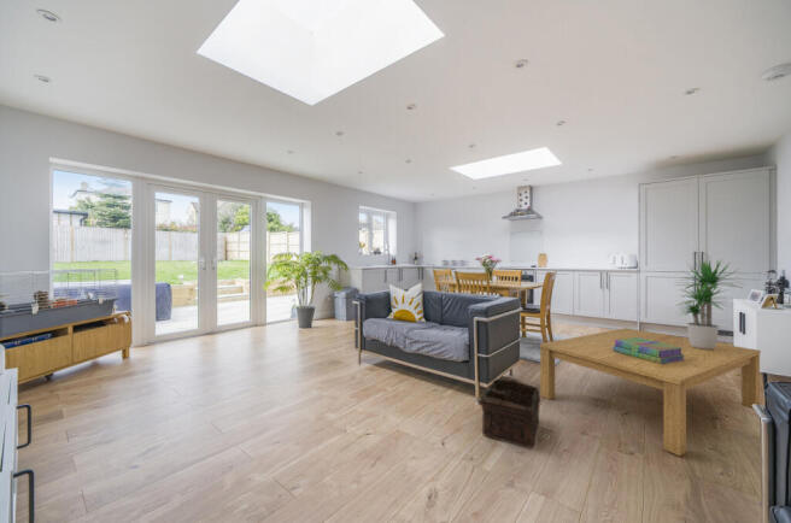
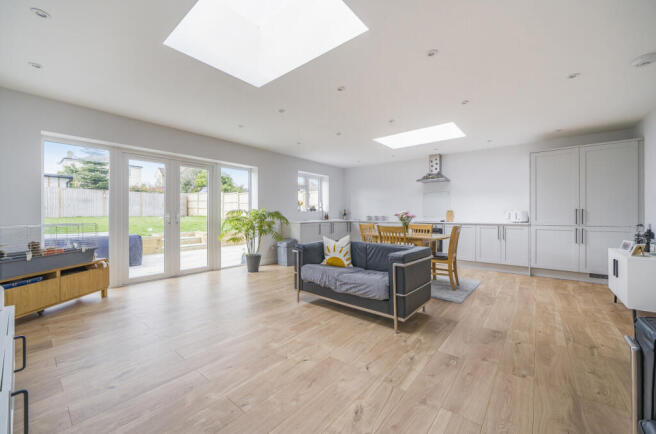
- basket [471,378,541,449]
- stack of books [613,337,685,364]
- potted plant [672,258,746,349]
- coffee table [539,327,762,457]
